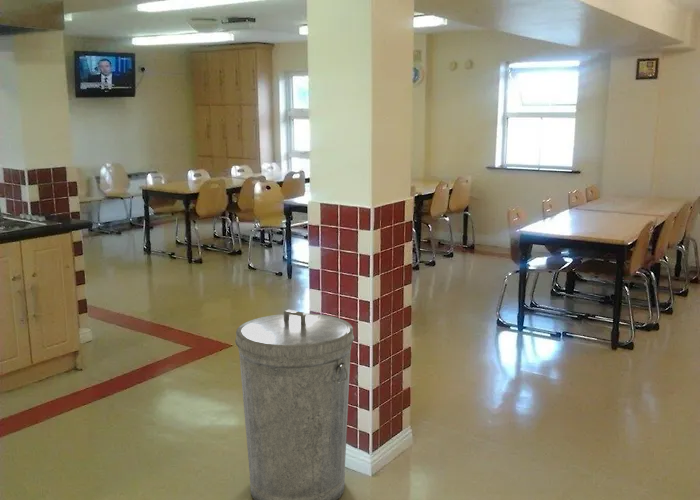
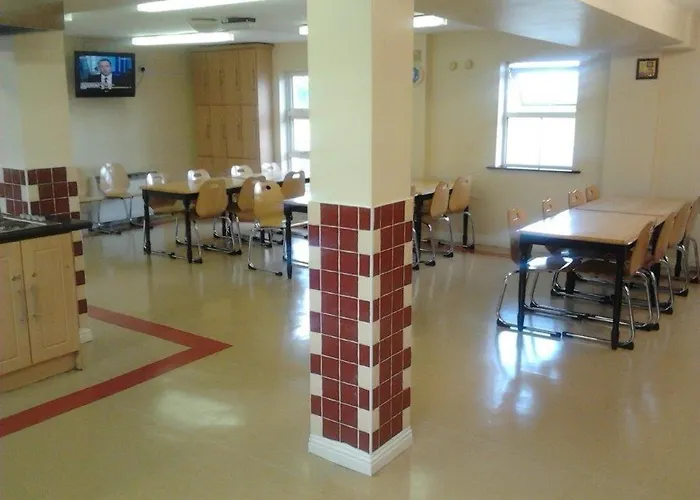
- trash can [234,309,355,500]
